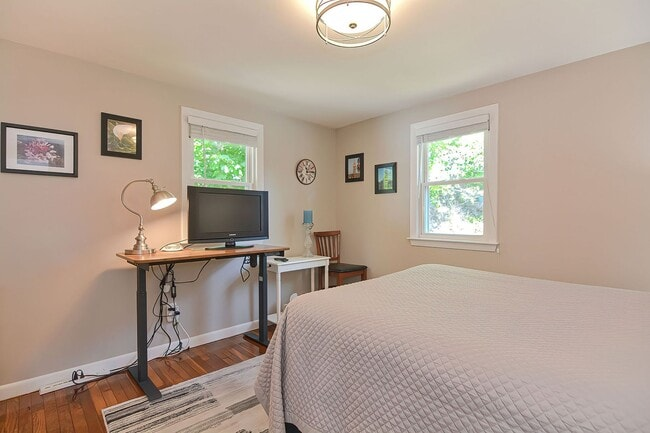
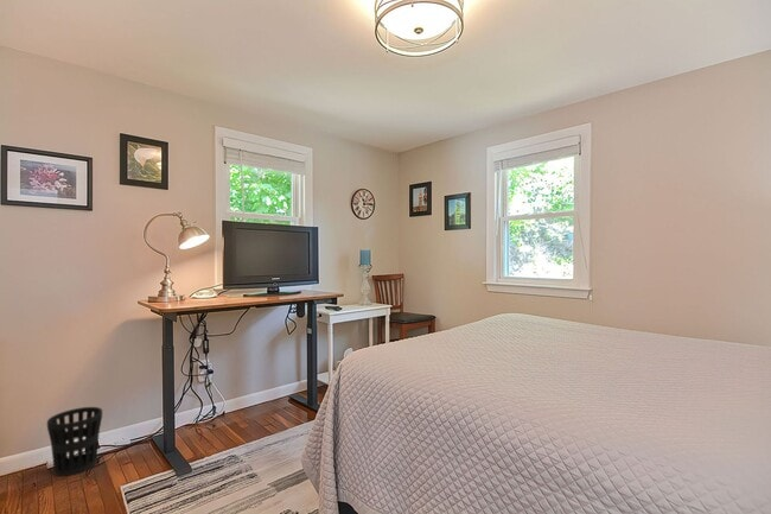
+ wastebasket [46,406,103,477]
